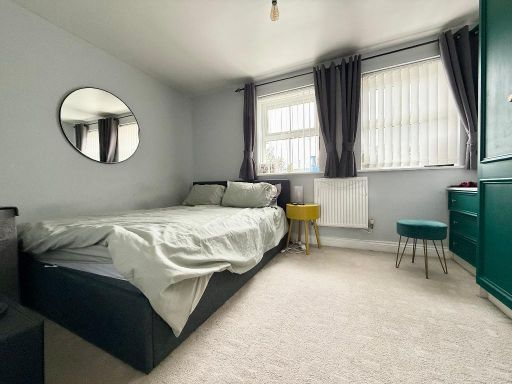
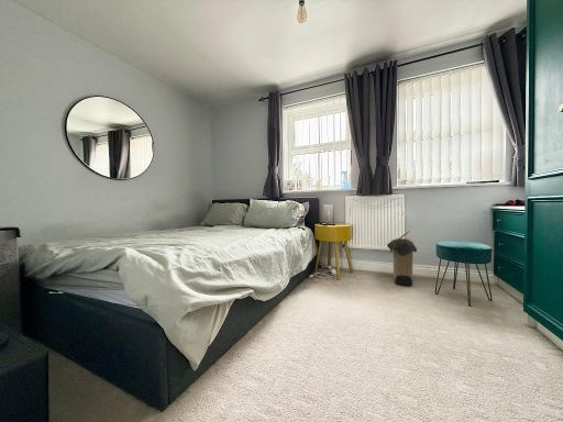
+ laundry hamper [386,230,418,287]
